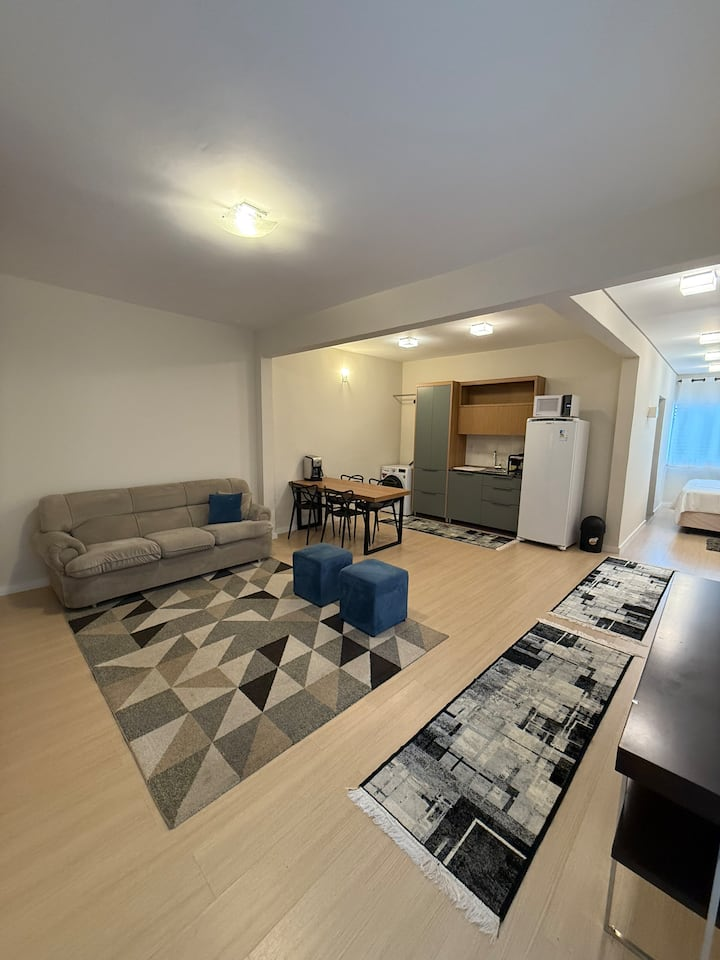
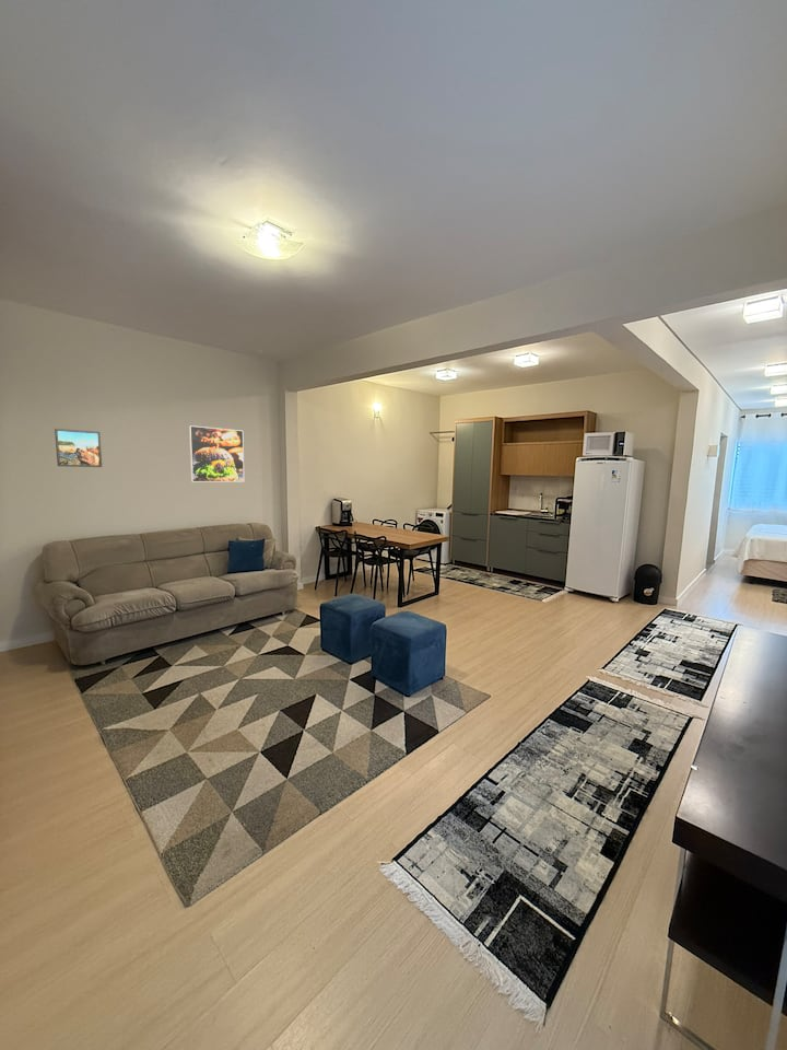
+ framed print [188,424,245,483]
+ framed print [54,428,103,468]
